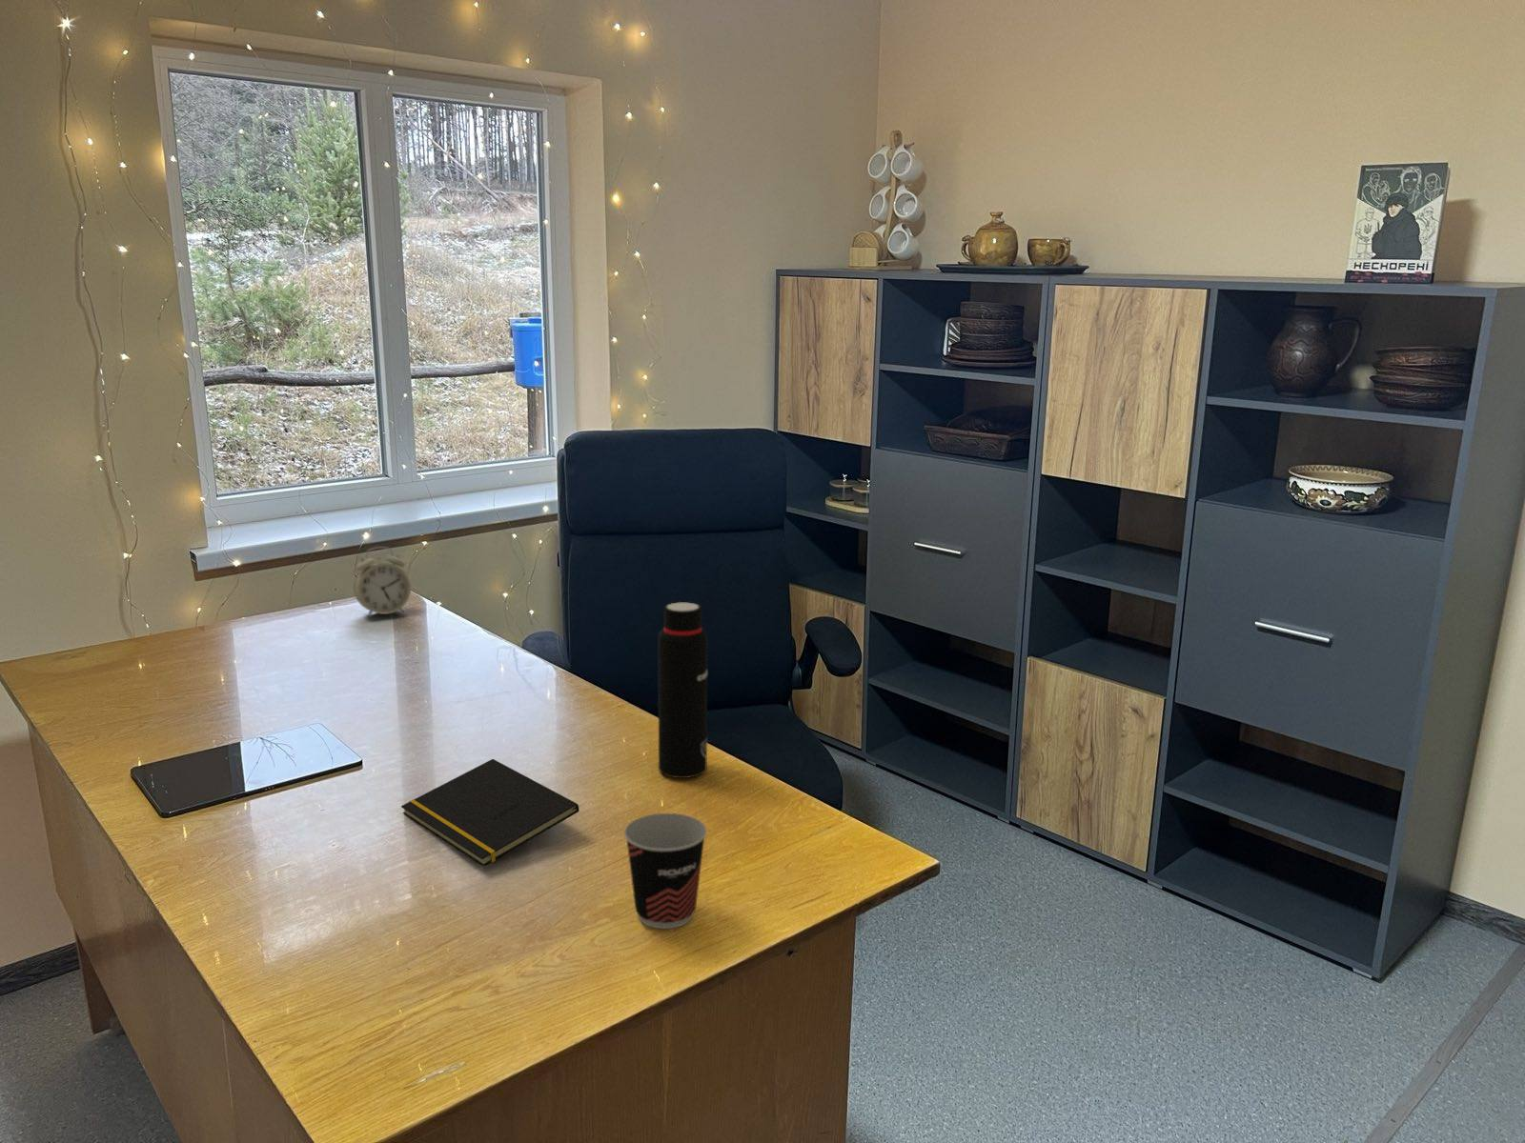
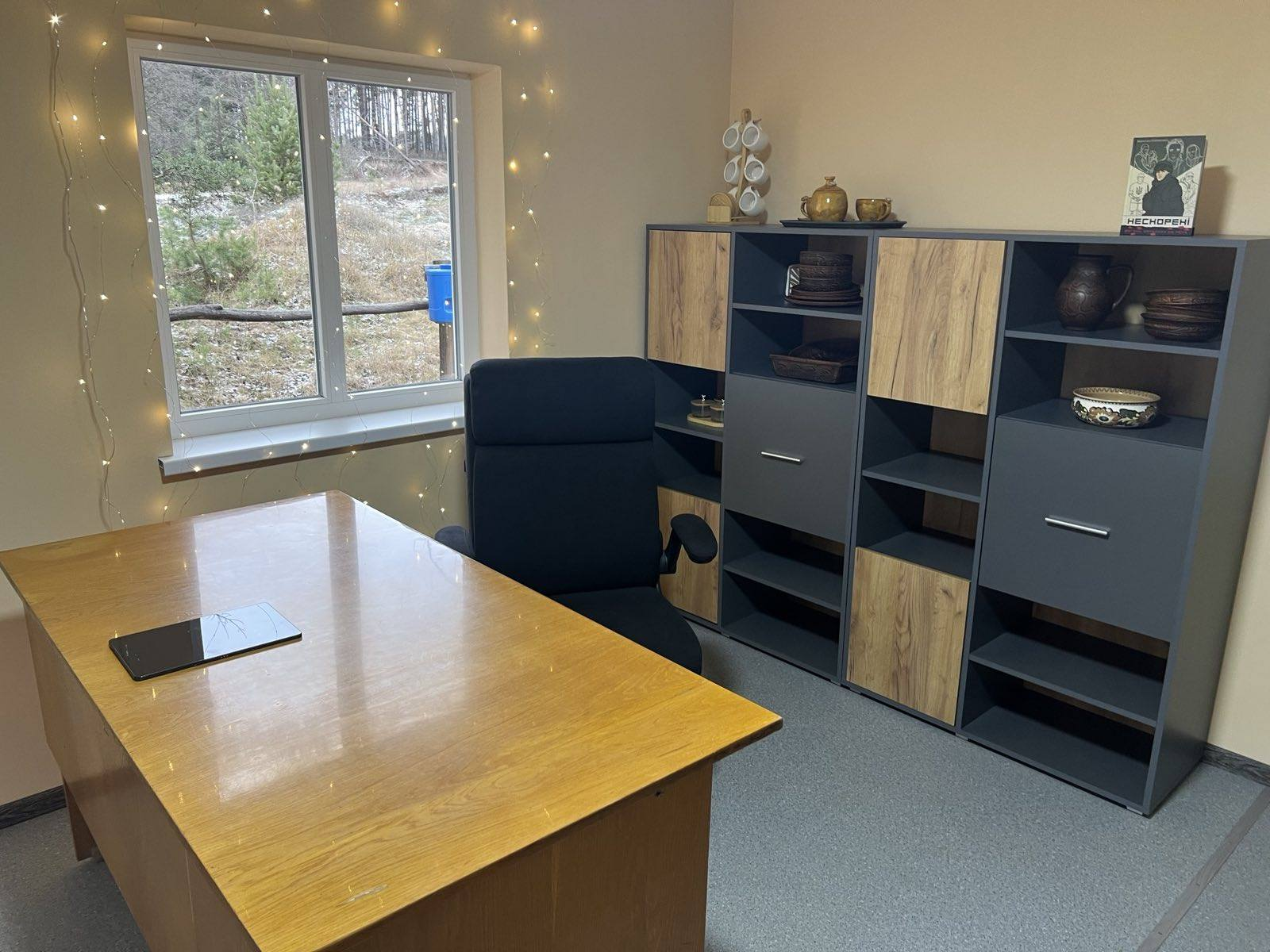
- alarm clock [353,546,412,618]
- water bottle [657,602,708,779]
- notepad [400,758,580,868]
- cup [623,813,708,929]
